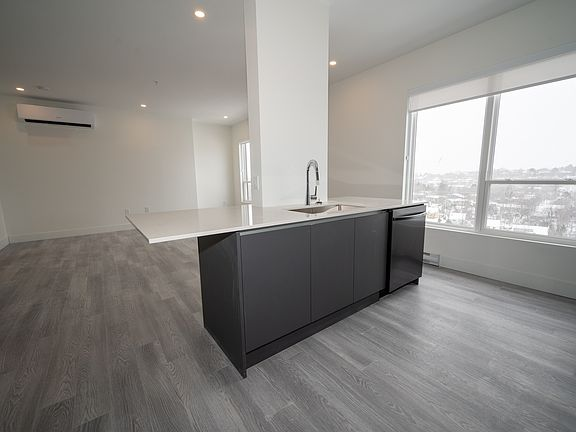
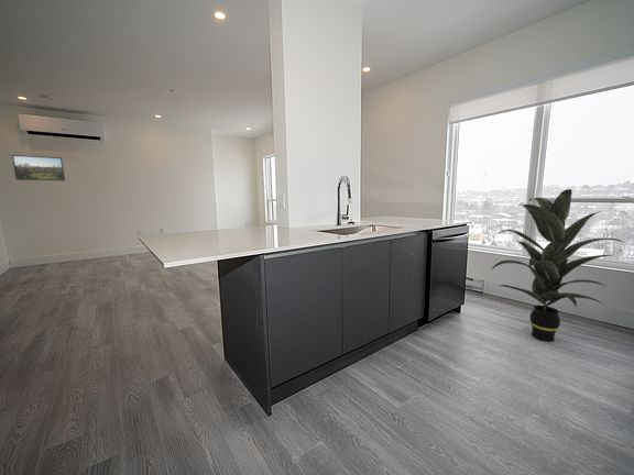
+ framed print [11,154,66,181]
+ indoor plant [490,188,625,343]
